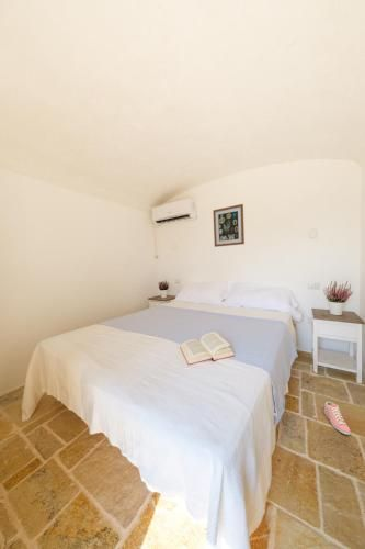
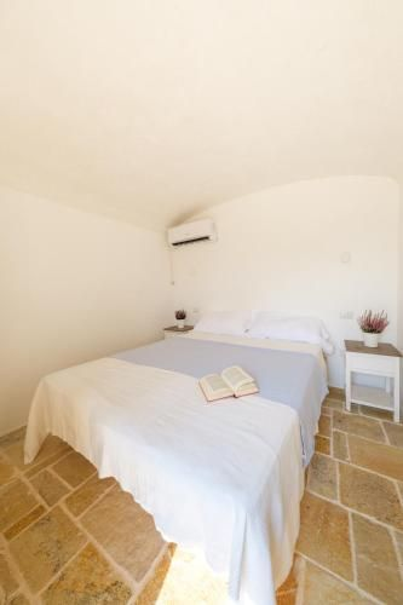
- sneaker [323,401,352,436]
- wall art [212,203,246,248]
